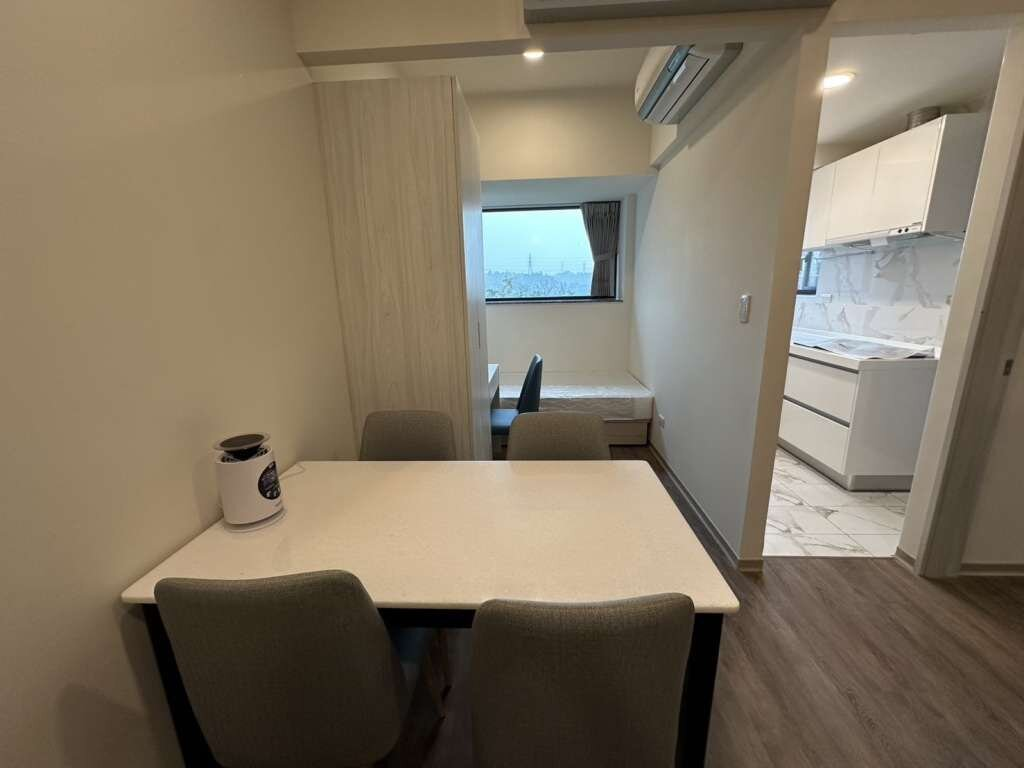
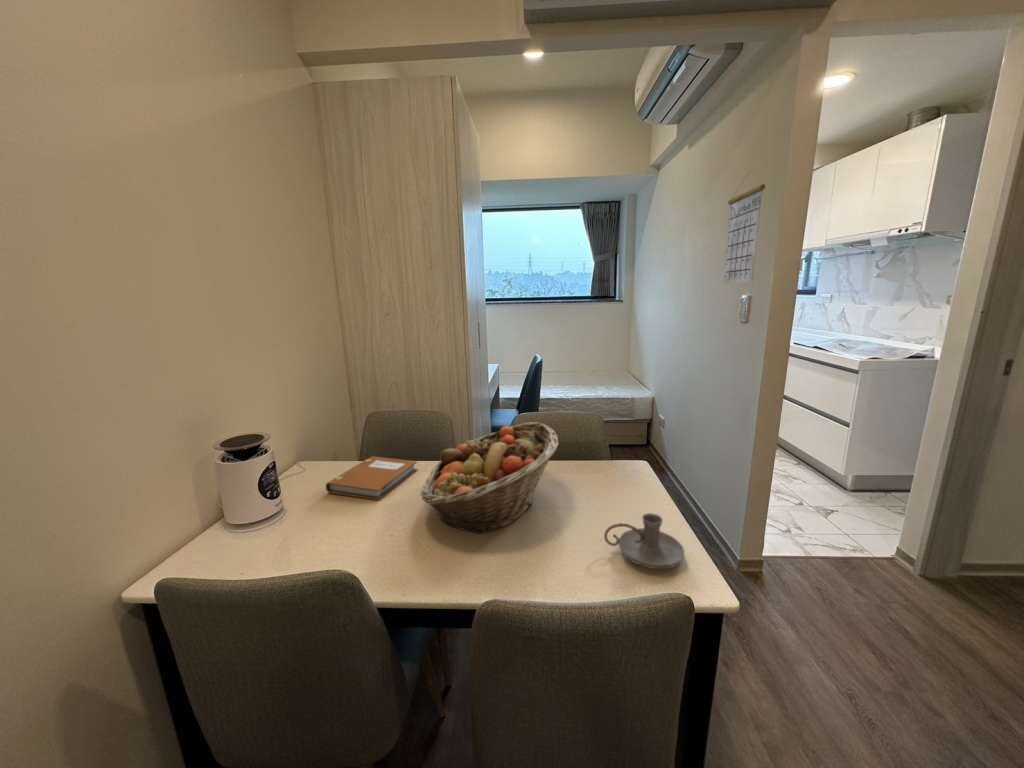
+ fruit basket [420,421,560,535]
+ calendar [722,171,766,285]
+ notebook [325,455,418,501]
+ candle holder [603,512,685,570]
